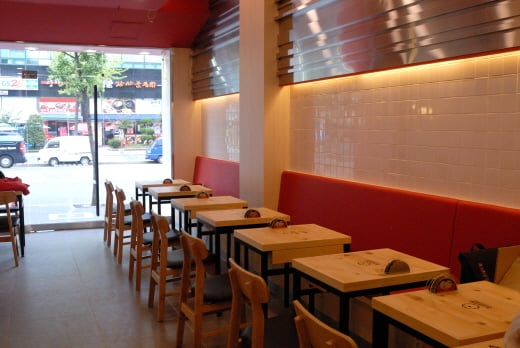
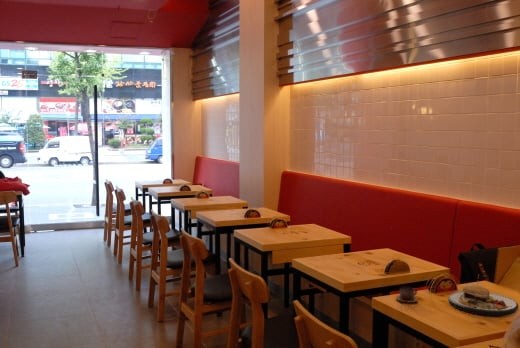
+ cup [395,286,419,304]
+ plate [447,274,519,317]
